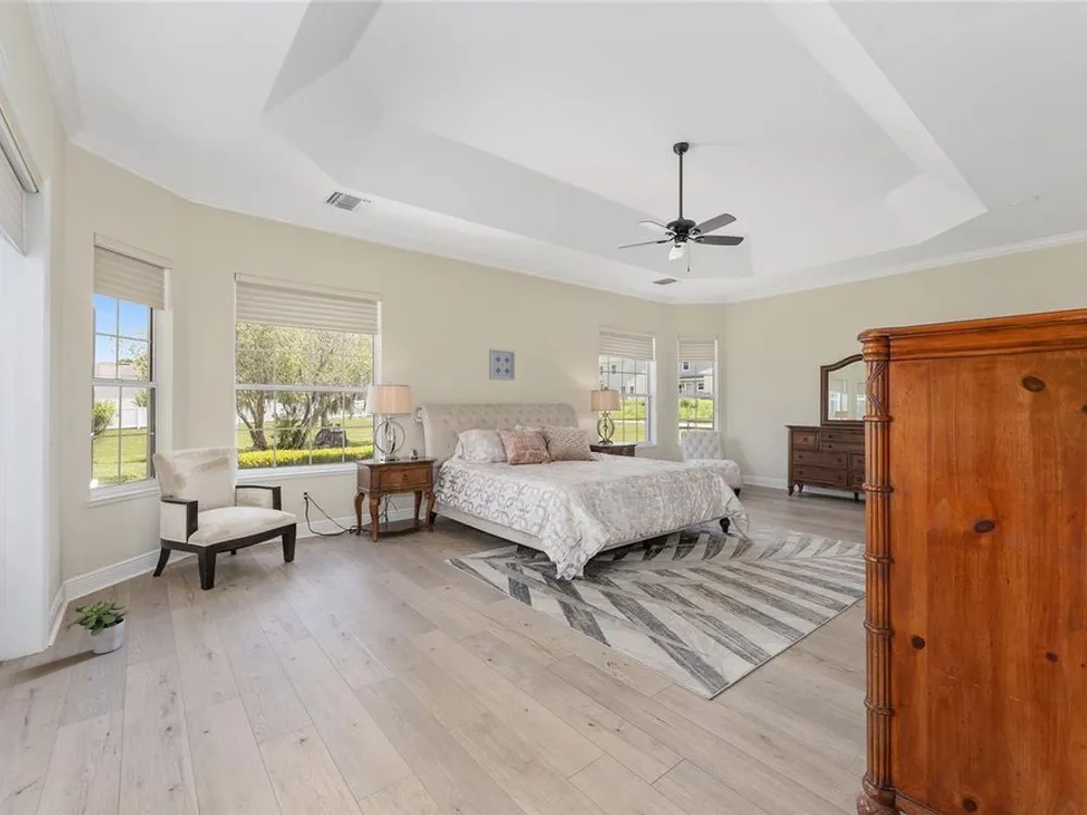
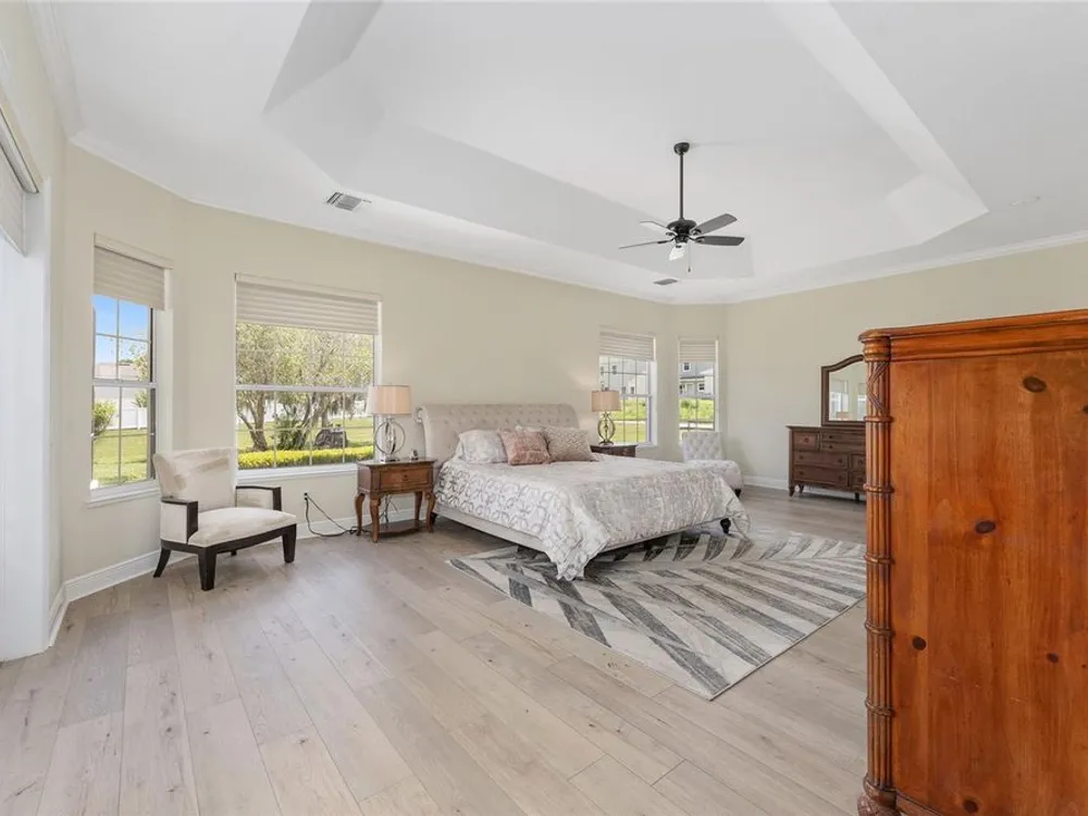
- wall art [488,348,516,381]
- potted plant [72,599,129,655]
